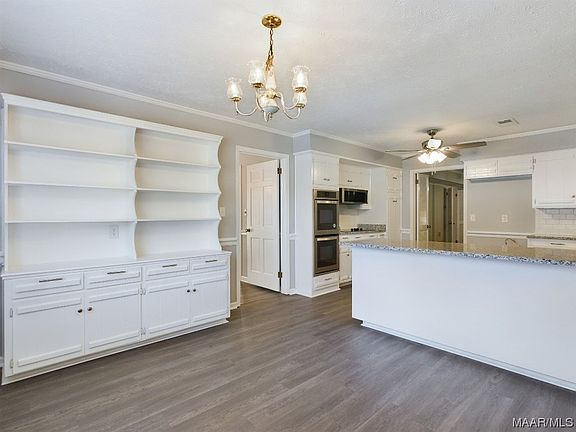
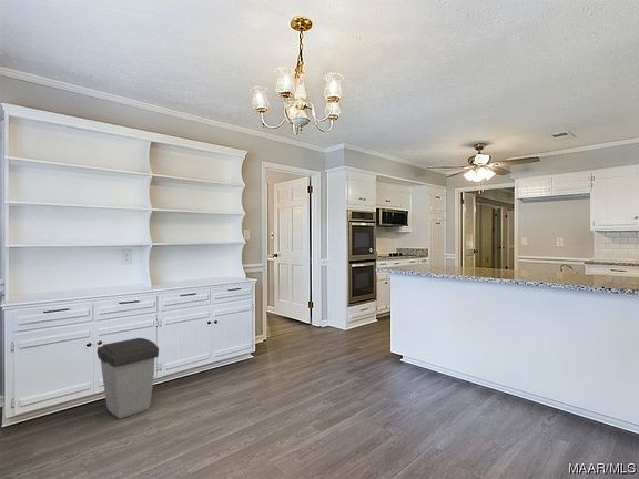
+ trash can [95,337,160,419]
